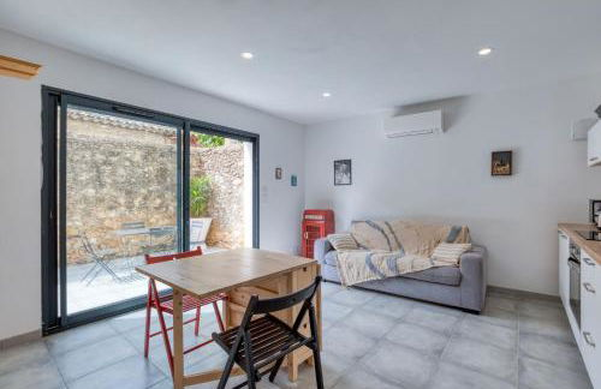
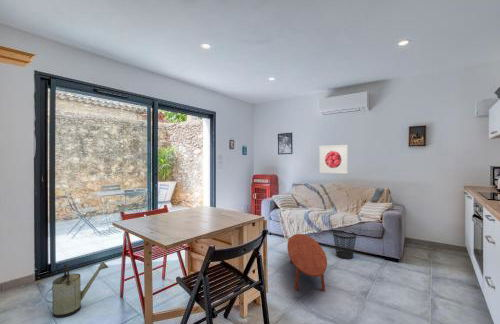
+ wastebasket [332,229,357,260]
+ coffee table [286,233,328,292]
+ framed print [318,144,349,175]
+ watering can [45,260,110,319]
